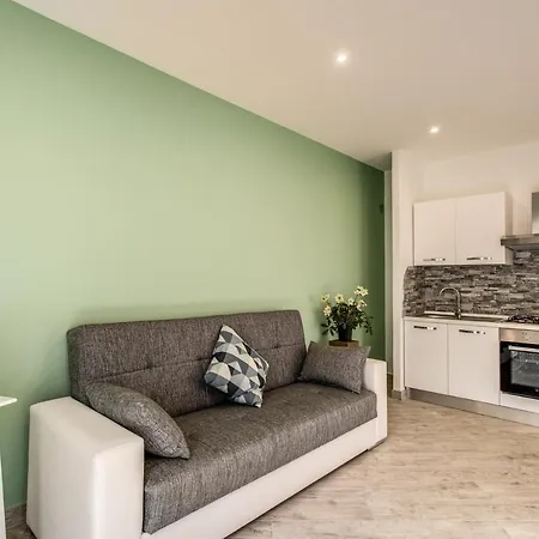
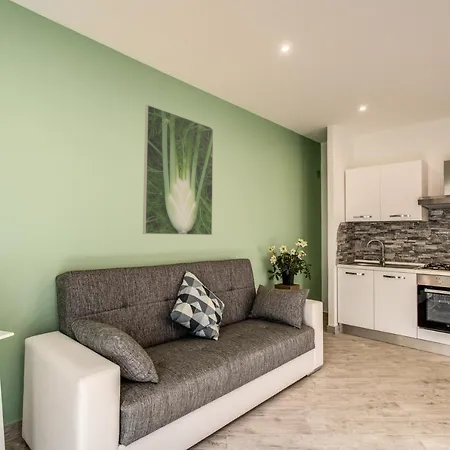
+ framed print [142,104,214,236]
